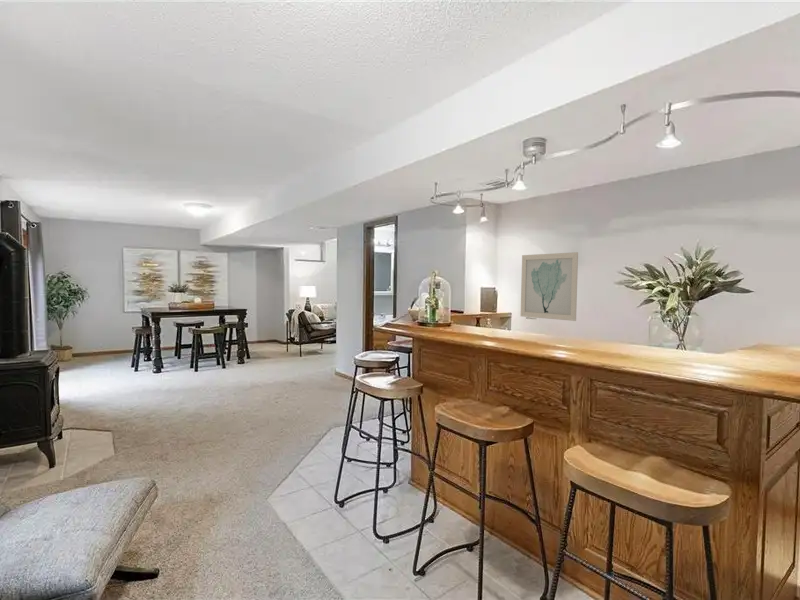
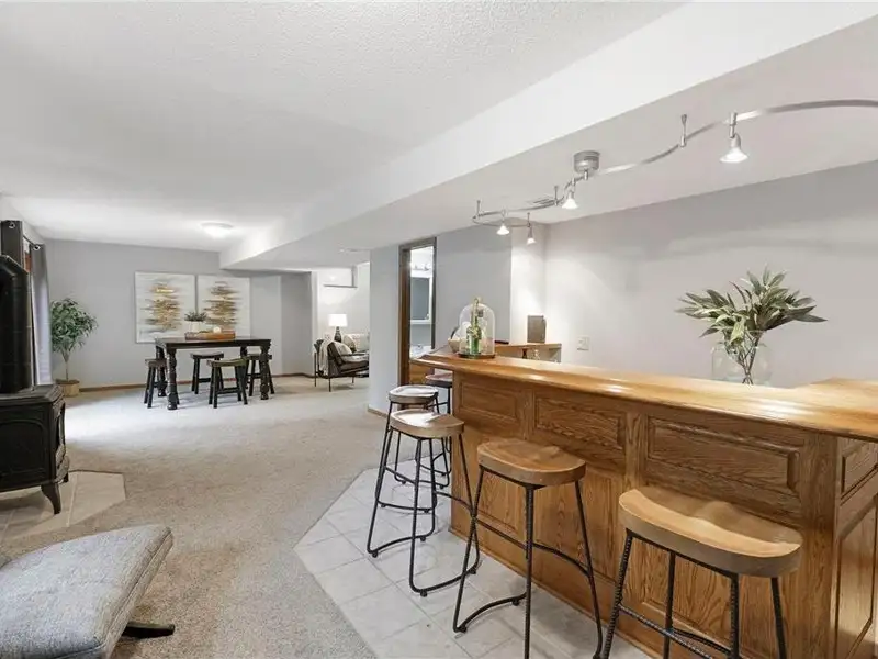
- wall art [520,251,579,322]
